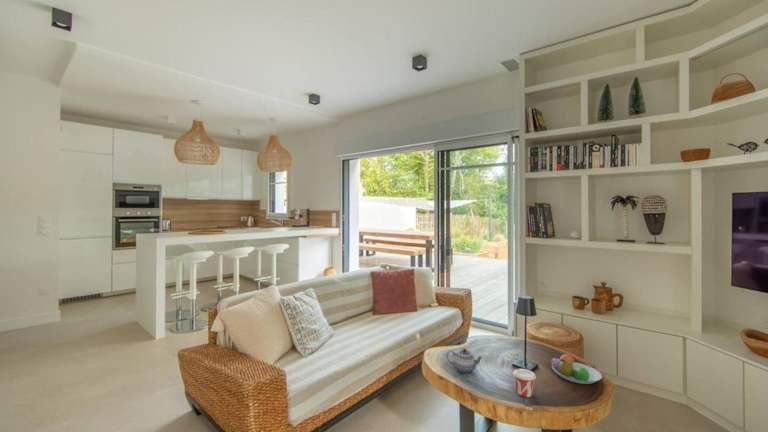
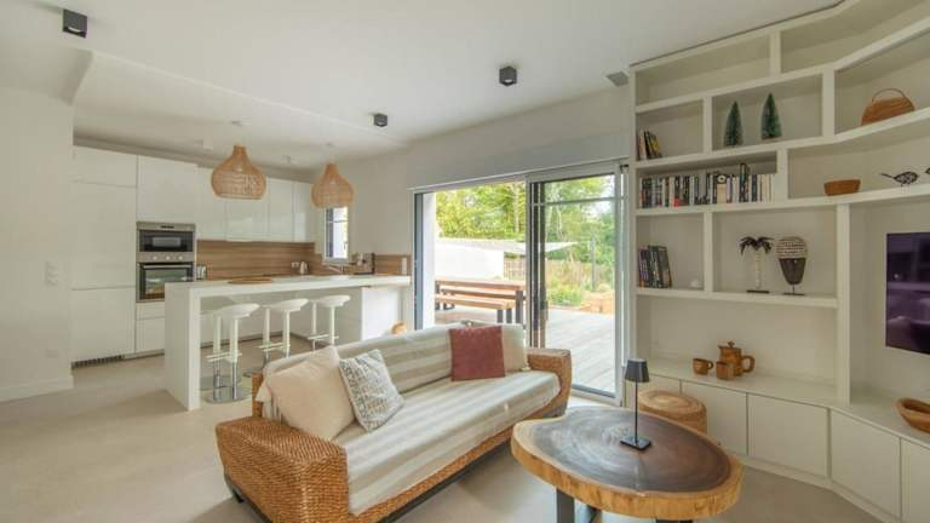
- cup [512,368,537,398]
- teapot [446,348,484,375]
- fruit bowl [550,352,603,385]
